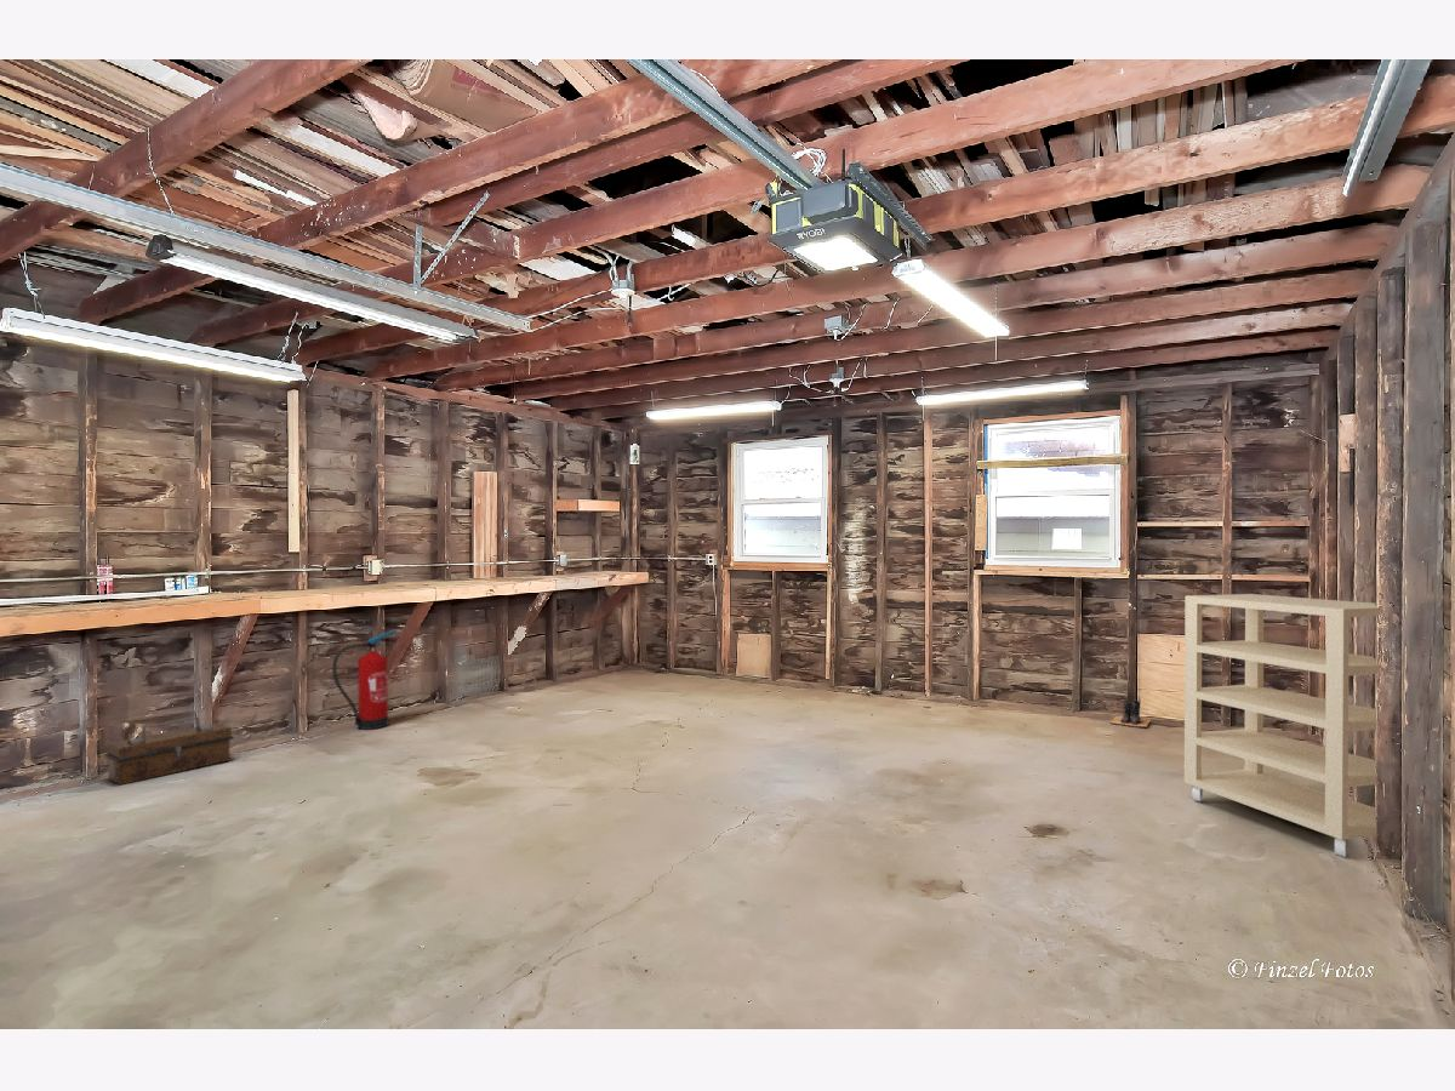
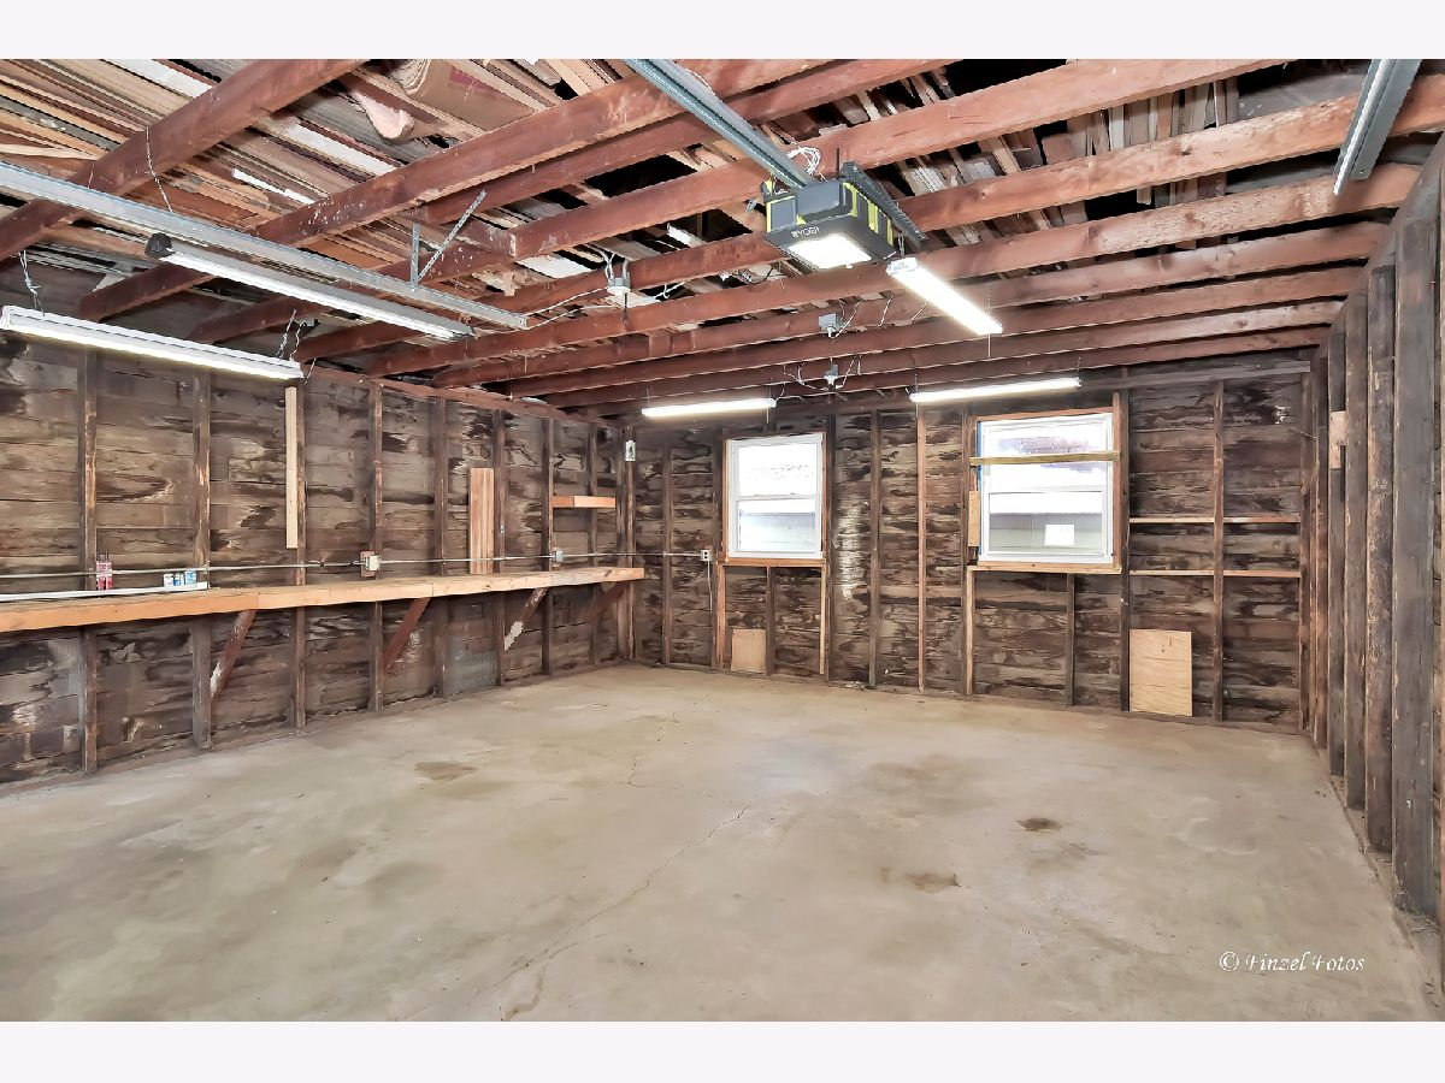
- toolbox [103,715,235,786]
- boots [1109,699,1152,729]
- shelving unit [1183,593,1380,858]
- fire extinguisher [331,628,398,731]
